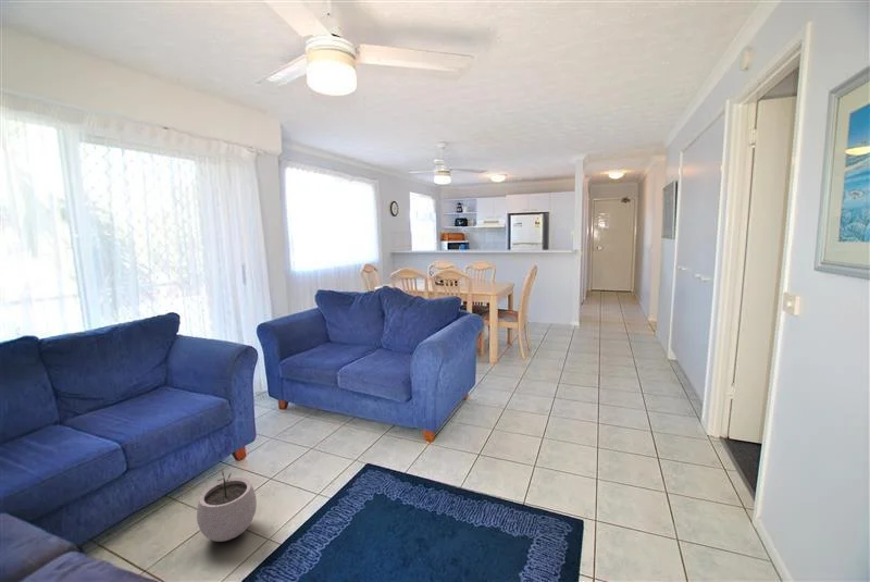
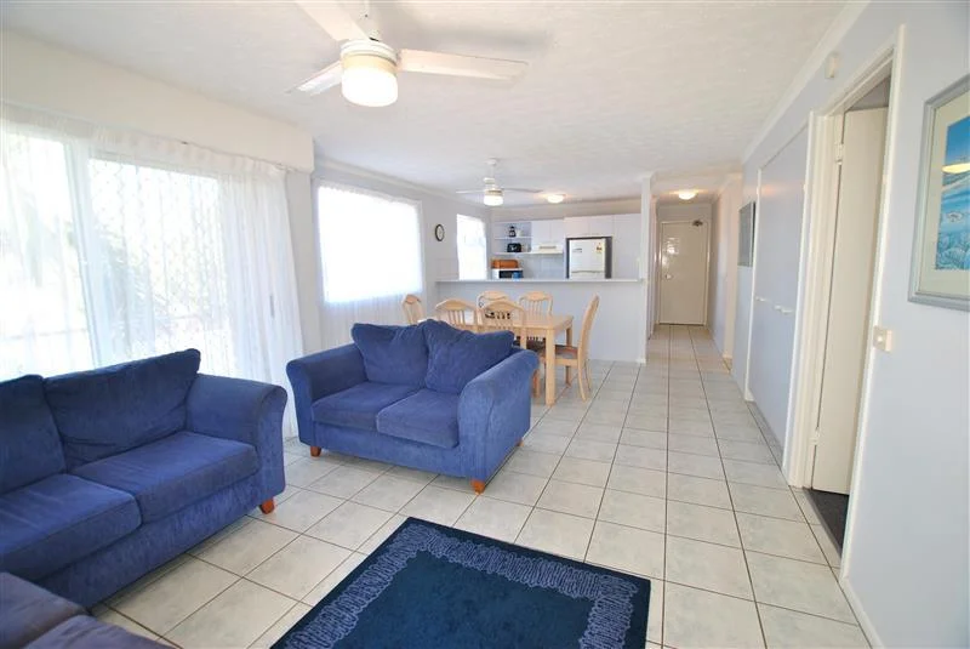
- plant pot [196,471,258,543]
